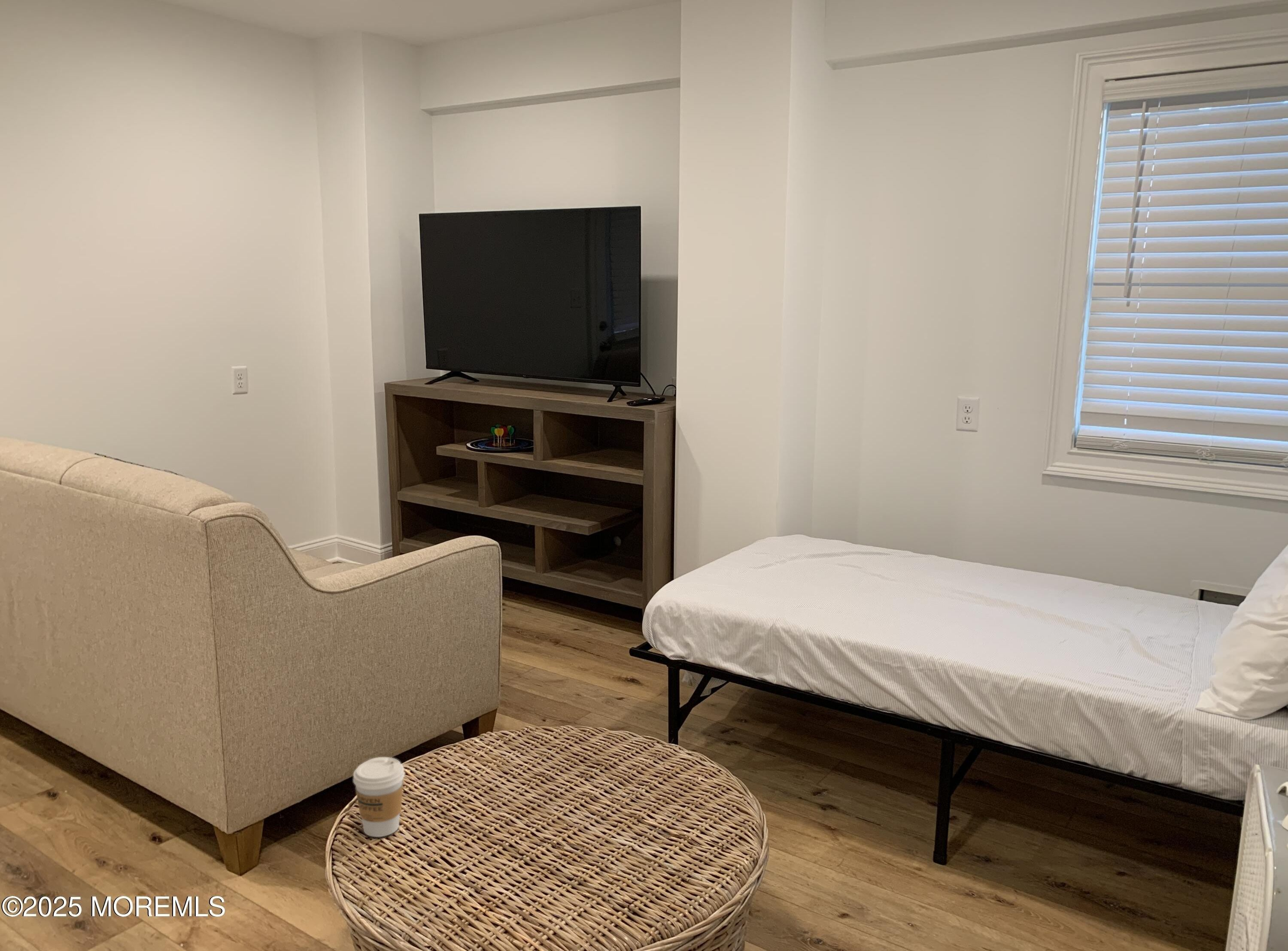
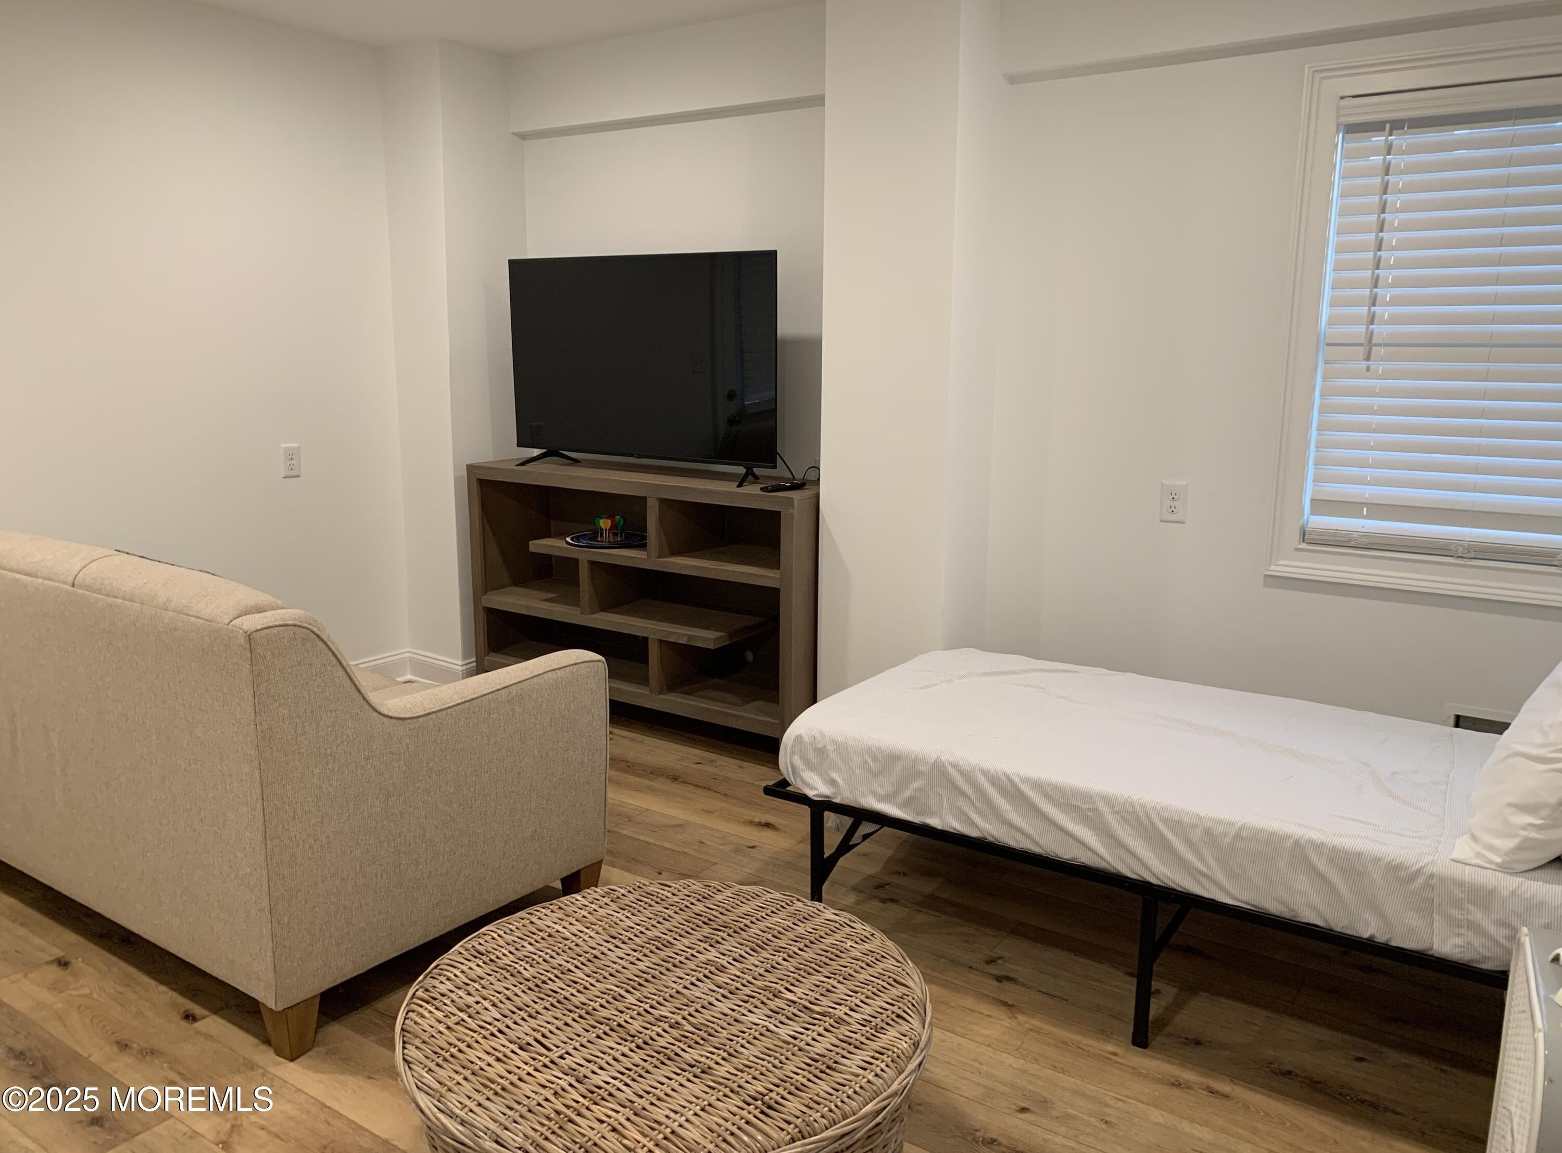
- coffee cup [352,757,405,837]
